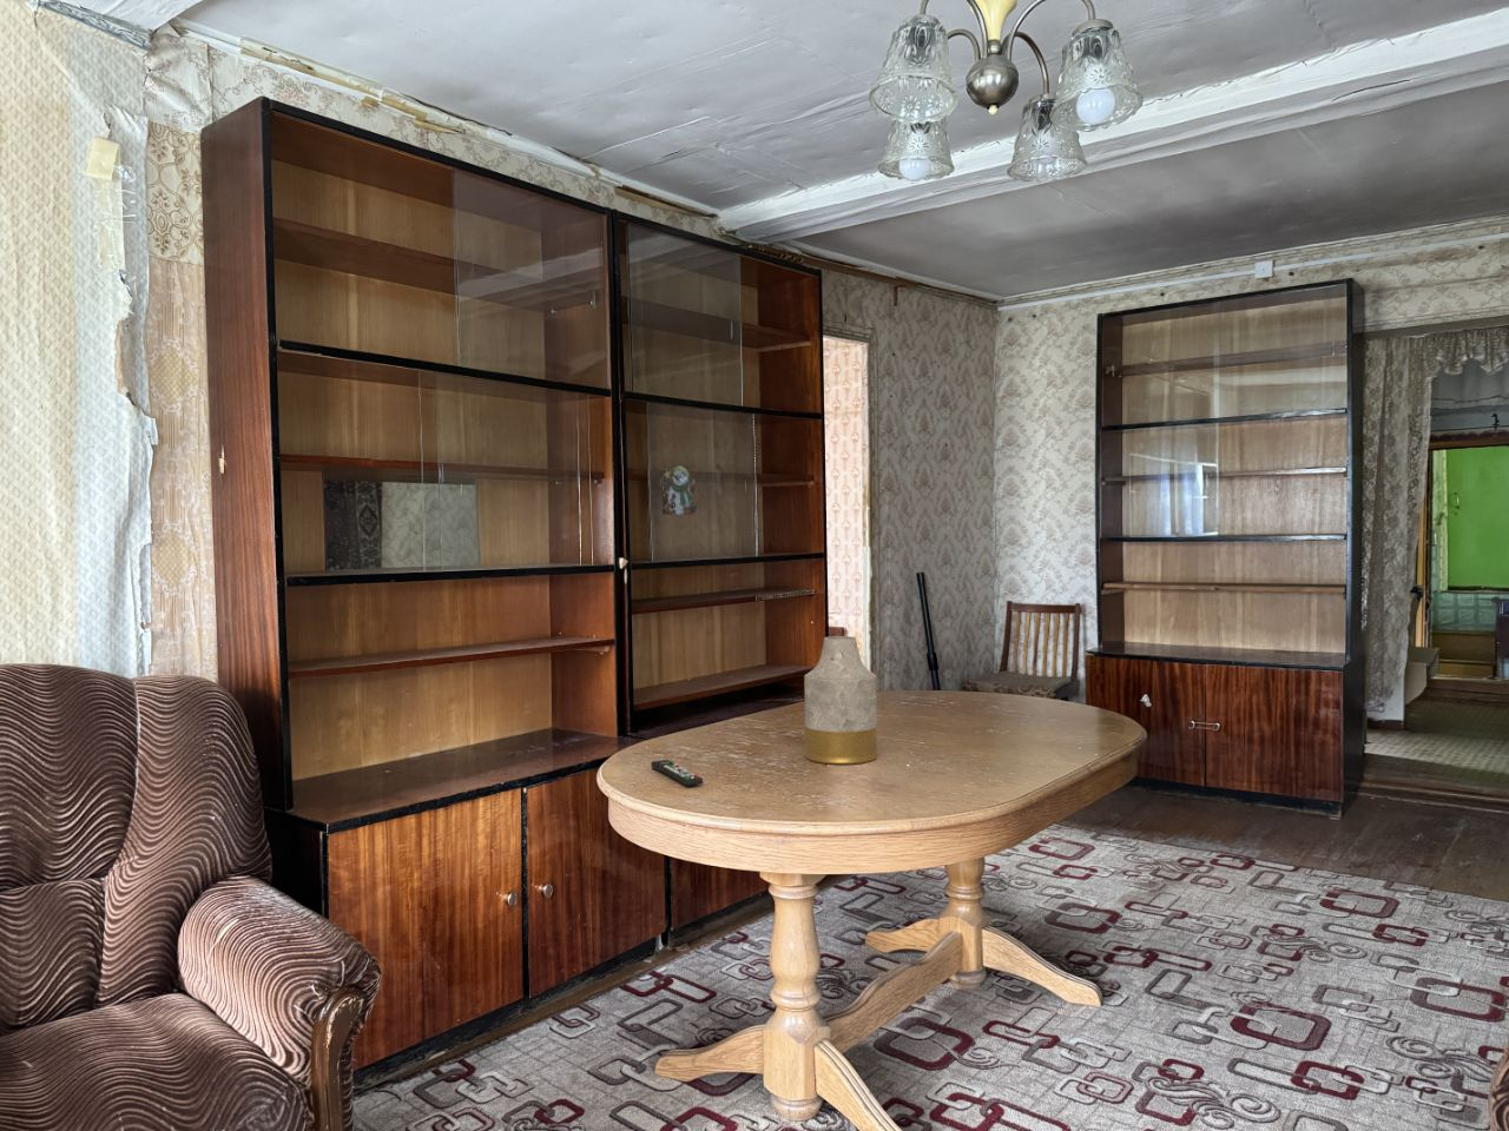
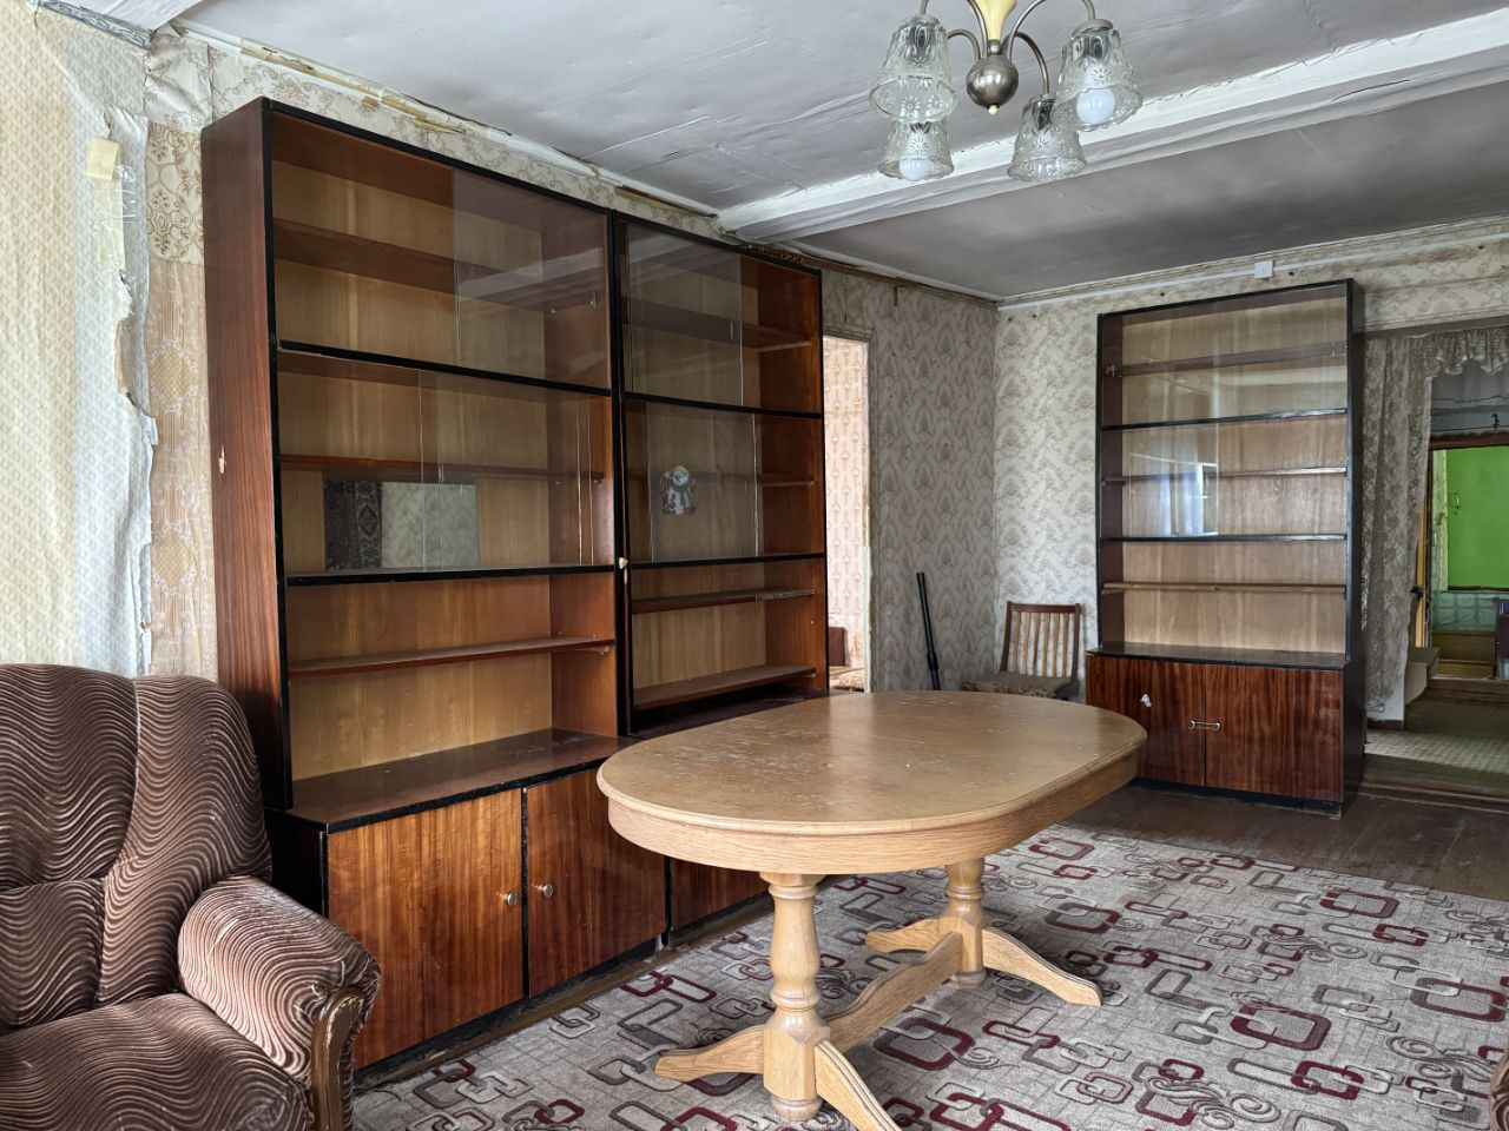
- vase [803,636,878,766]
- remote control [650,759,703,786]
